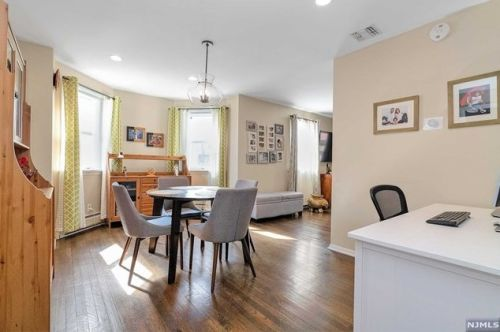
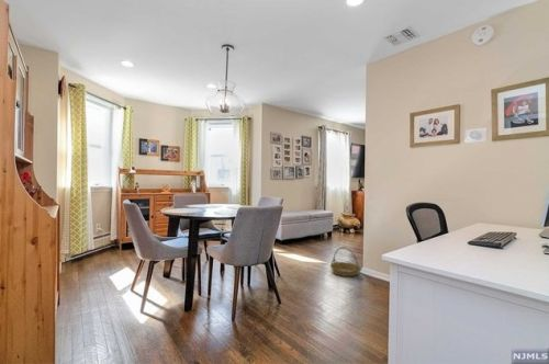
+ basket [329,246,362,277]
